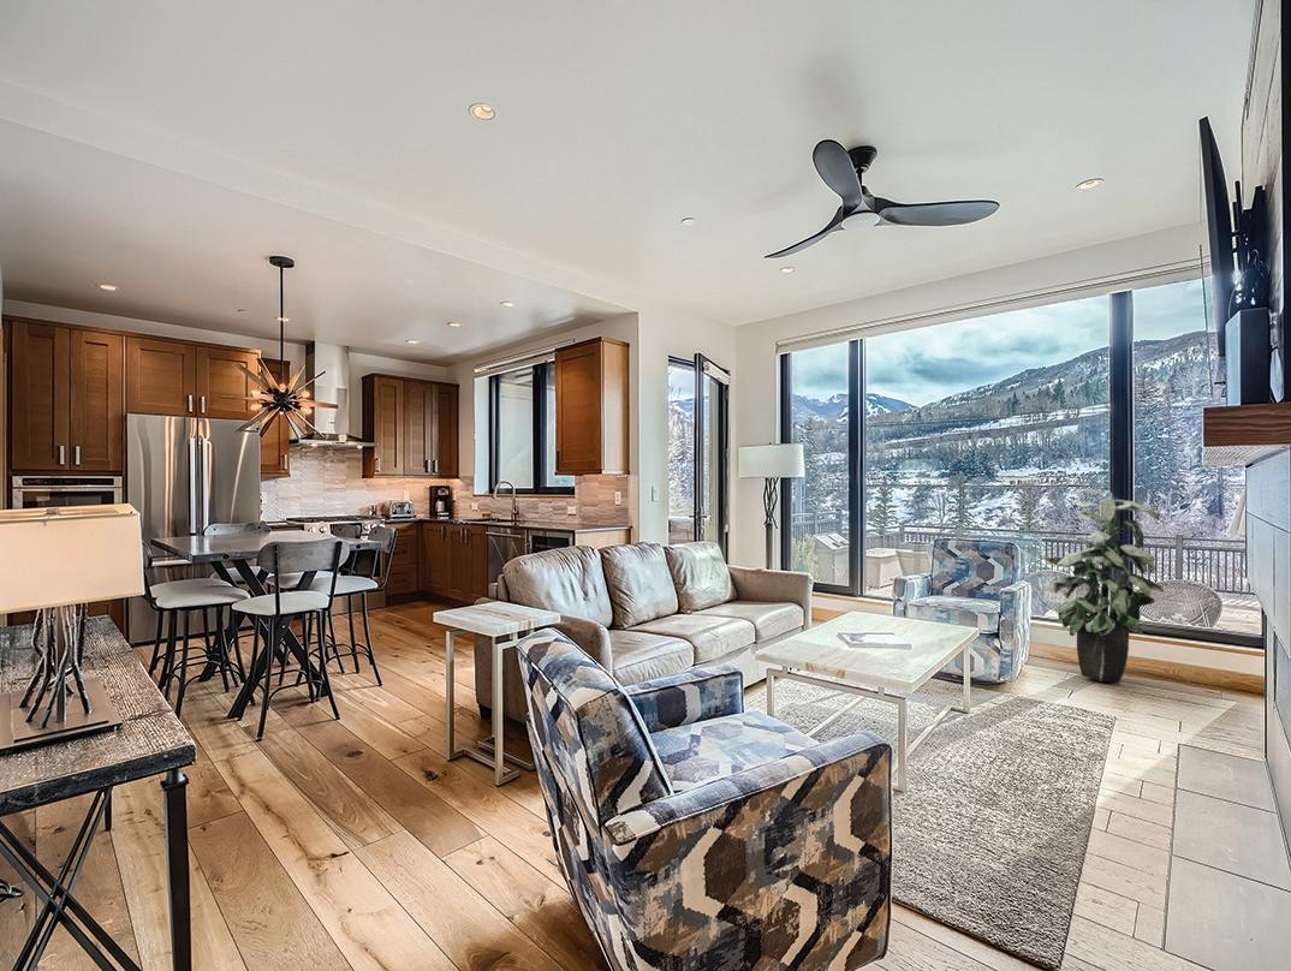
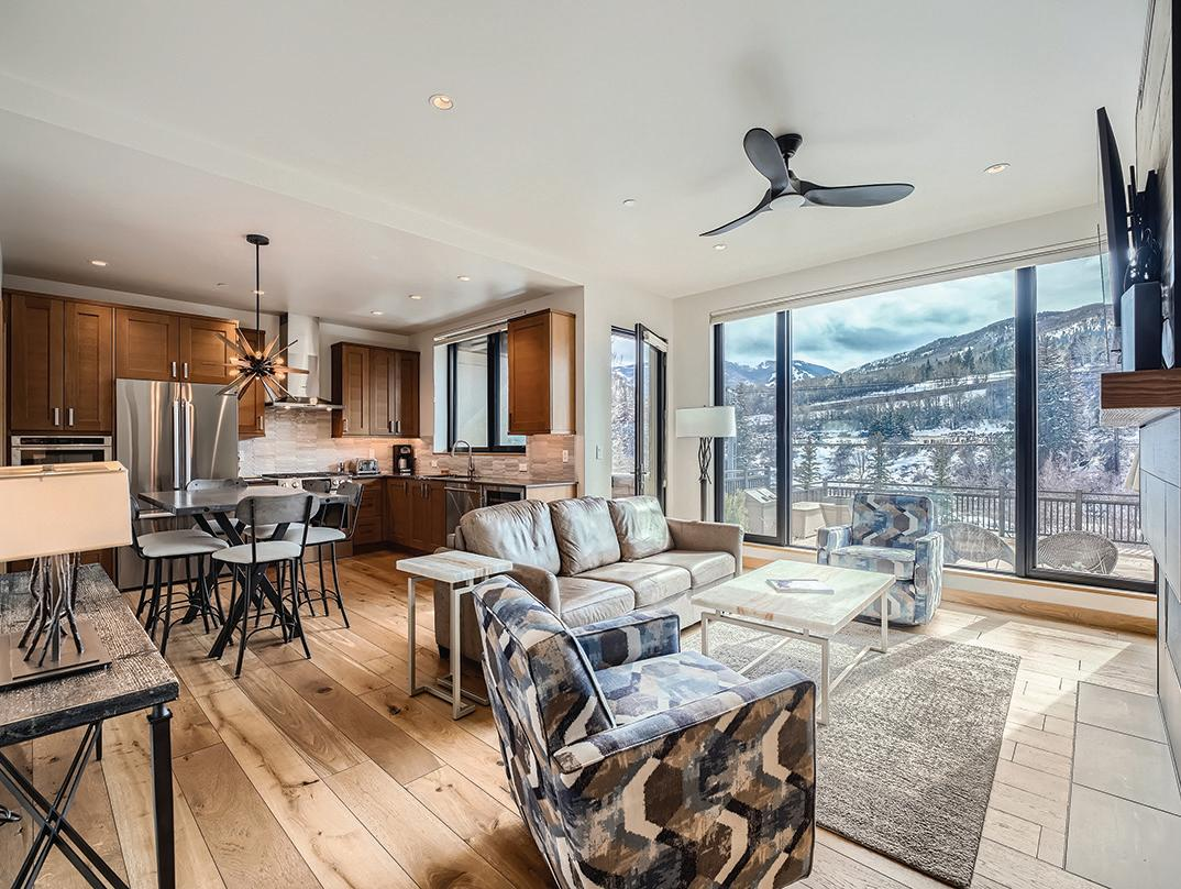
- indoor plant [1043,488,1165,684]
